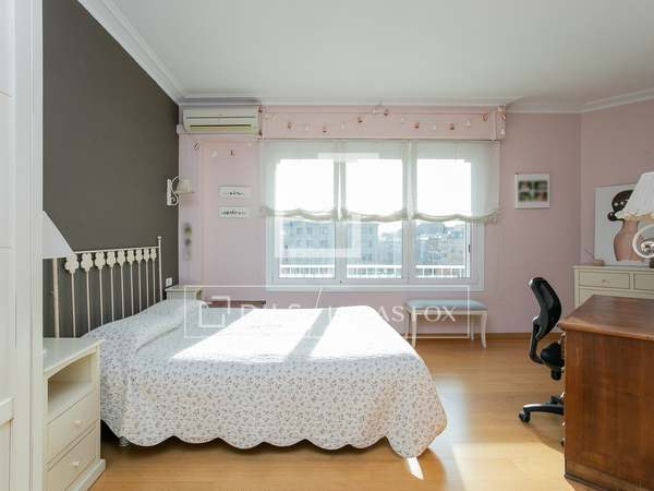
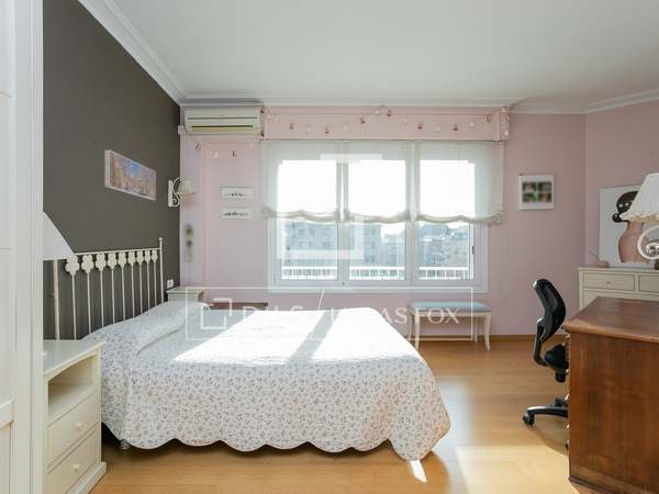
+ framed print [103,149,157,201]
